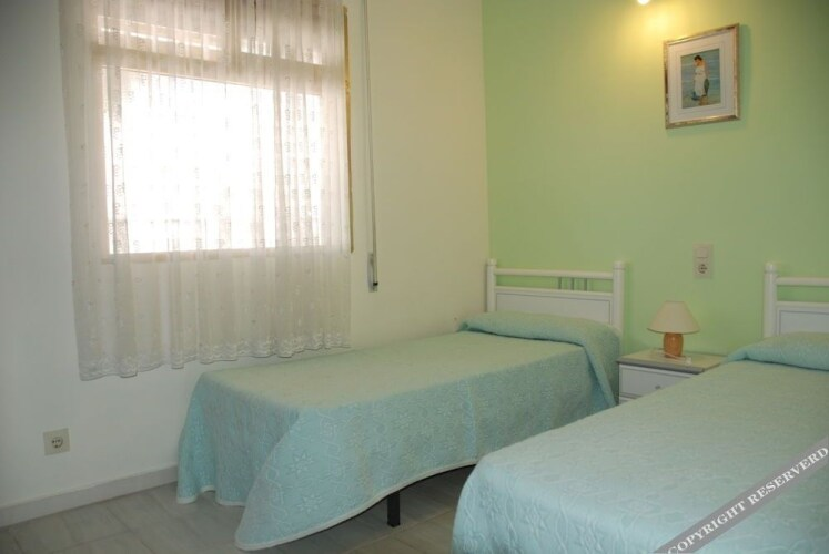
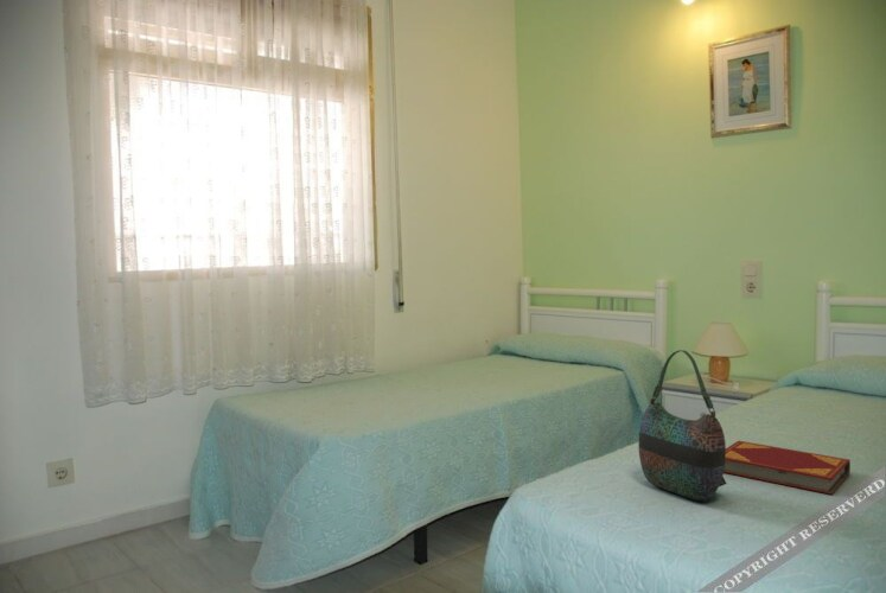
+ handbag [638,349,728,503]
+ hardback book [724,440,852,496]
